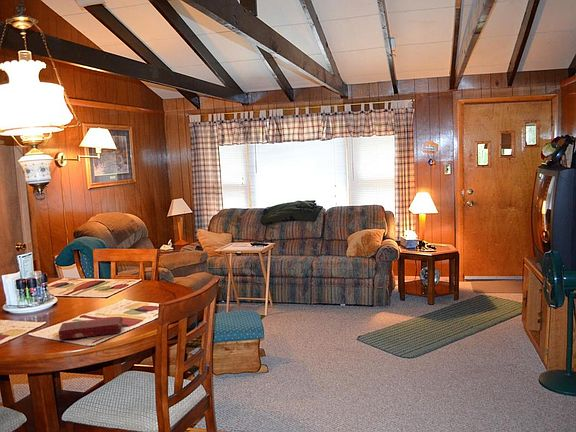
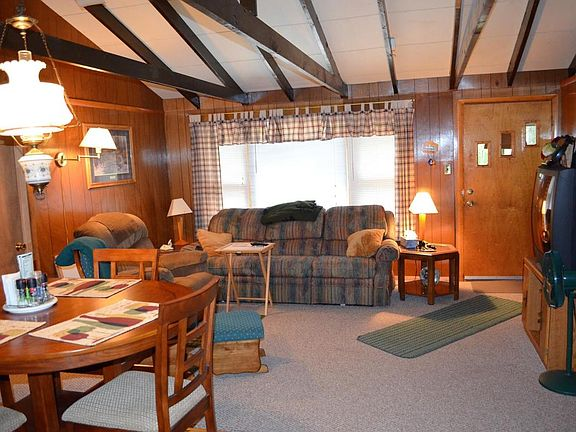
- book [58,316,124,340]
